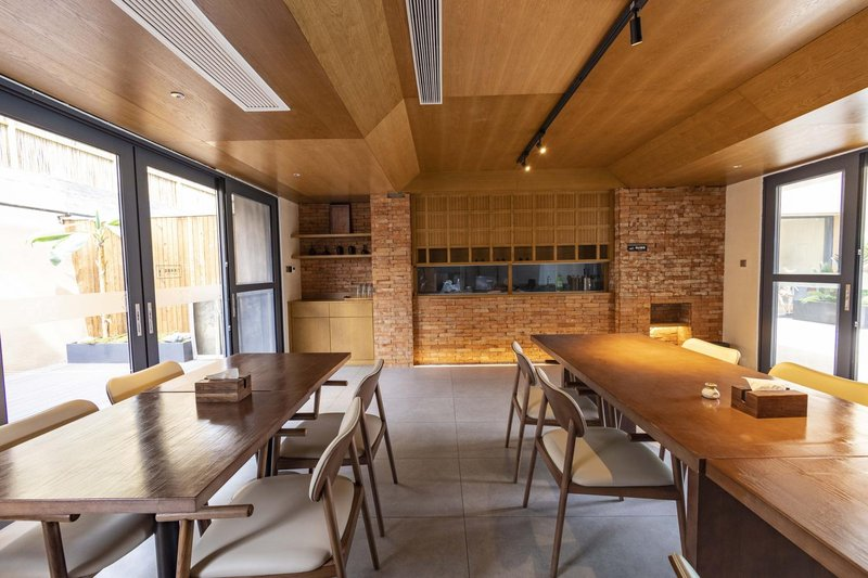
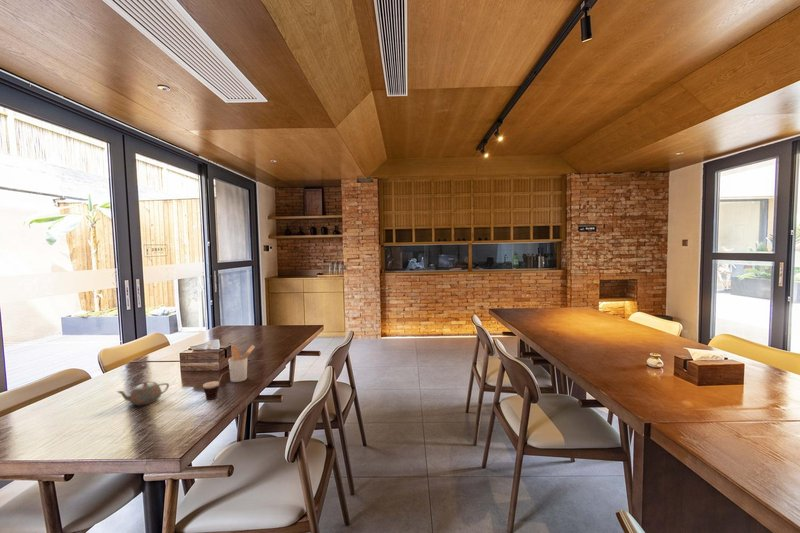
+ cup [202,369,232,401]
+ teapot [117,380,170,406]
+ utensil holder [227,344,256,383]
